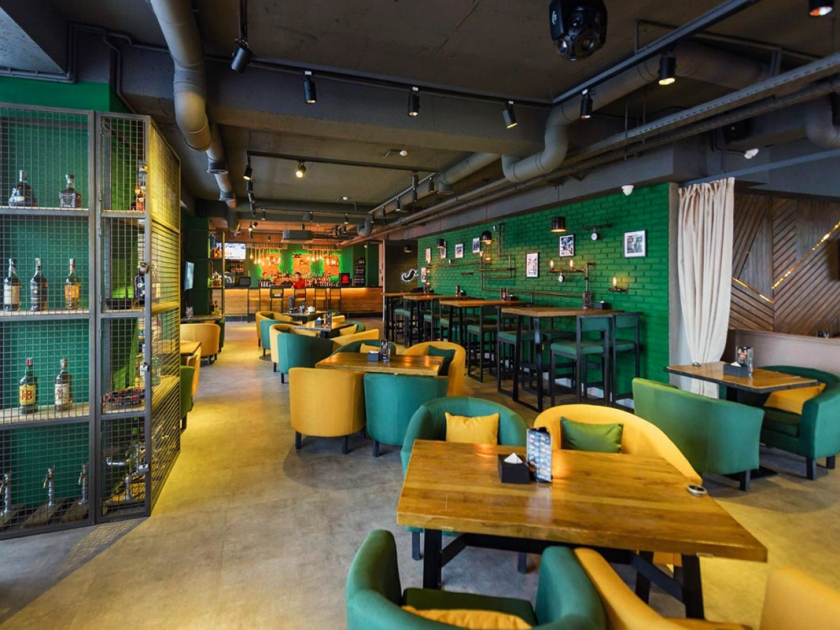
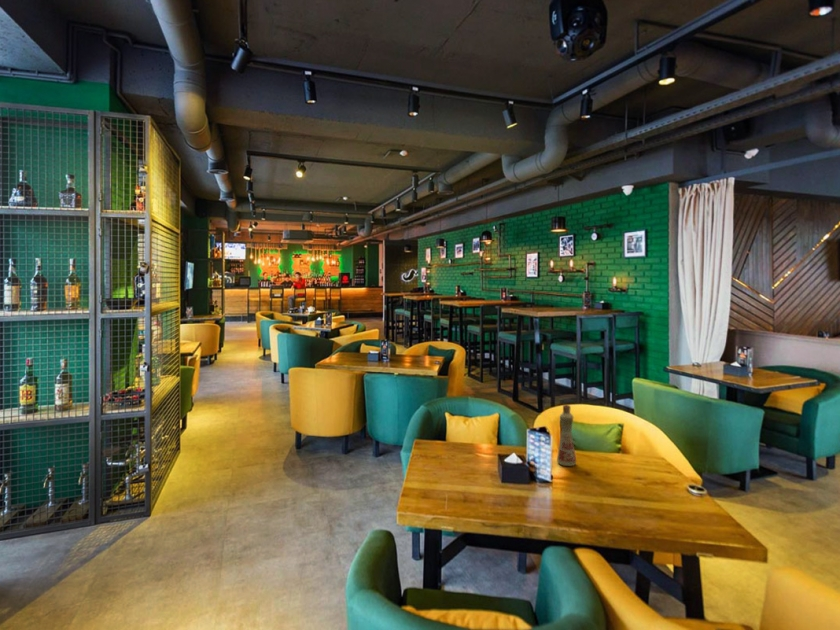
+ bottle [556,403,577,467]
